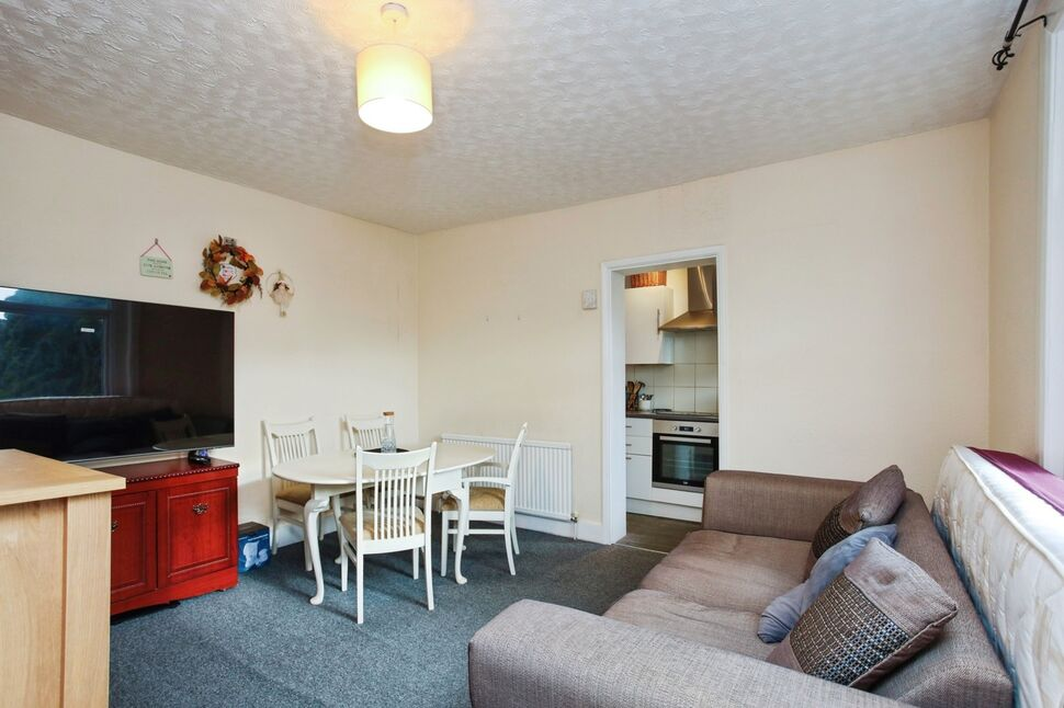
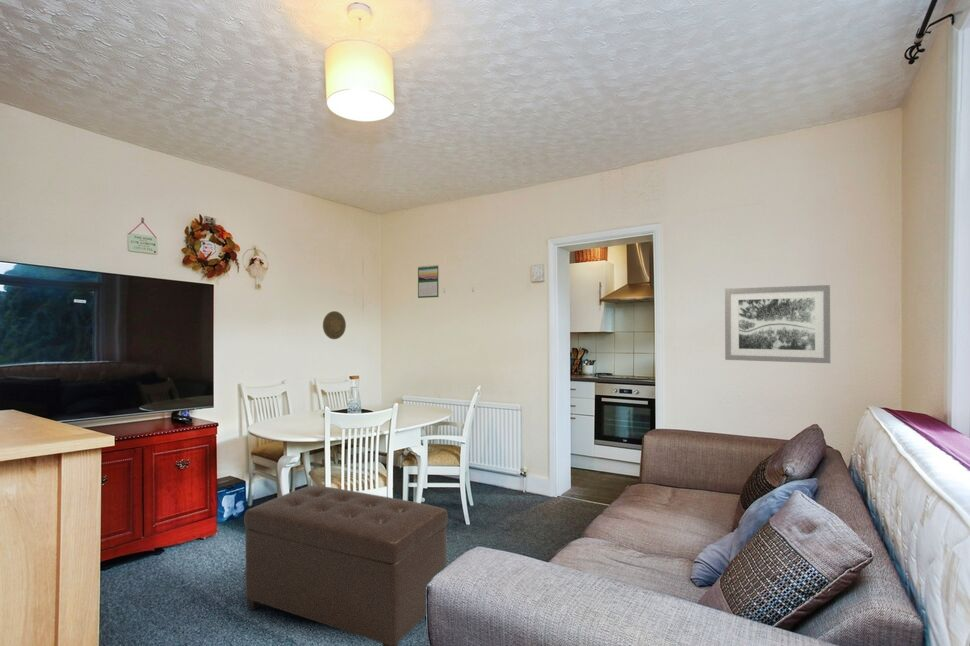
+ calendar [417,264,440,299]
+ ottoman [243,484,449,646]
+ decorative plate [322,310,347,340]
+ wall art [724,284,831,364]
